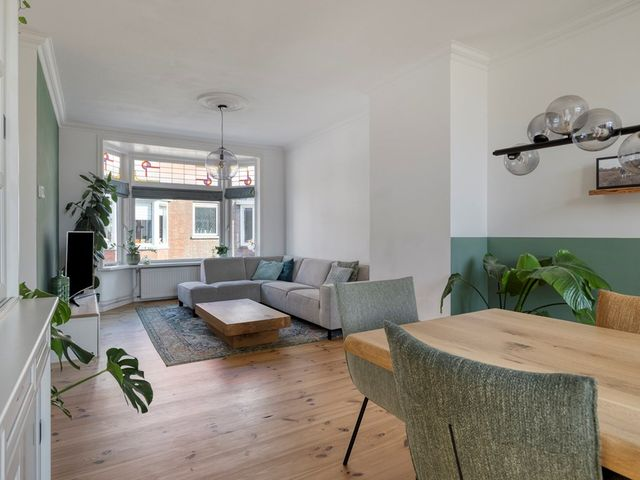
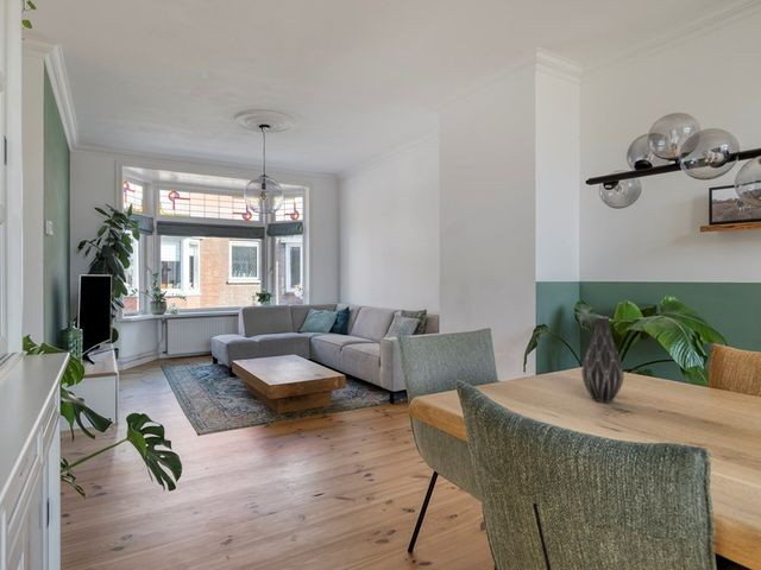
+ vase [580,316,624,404]
